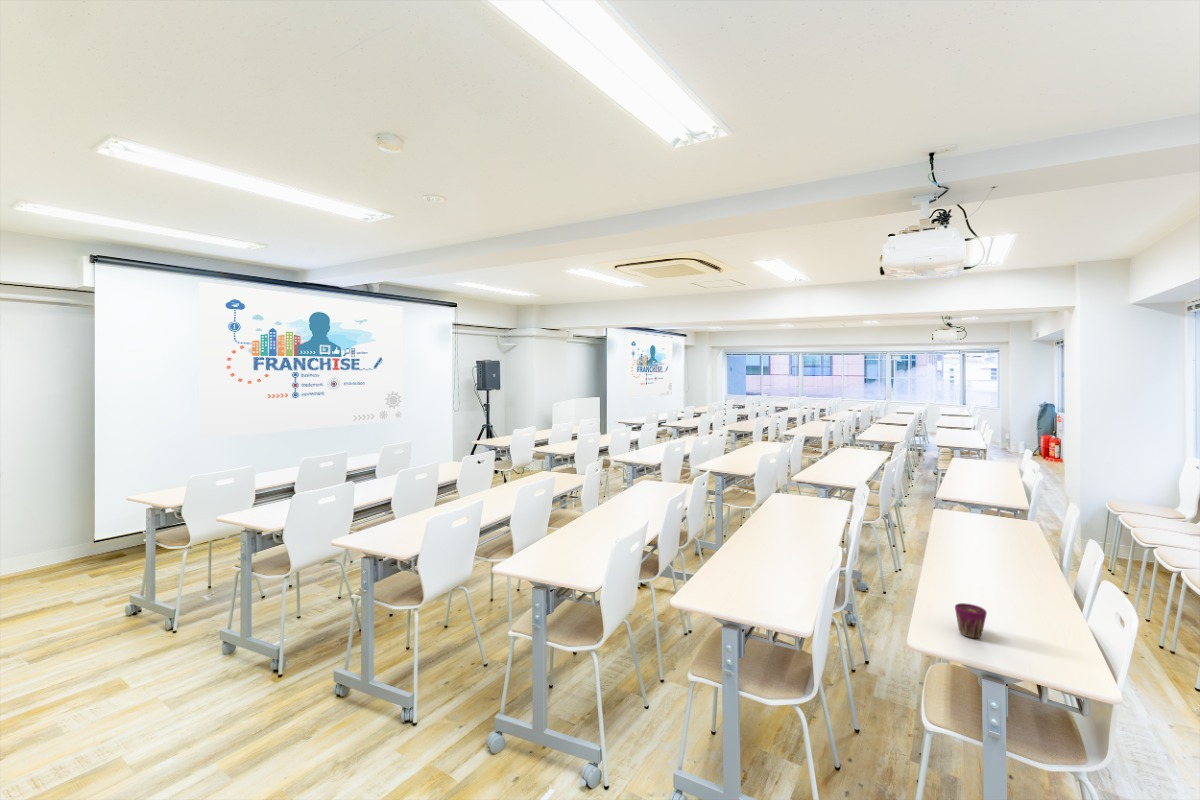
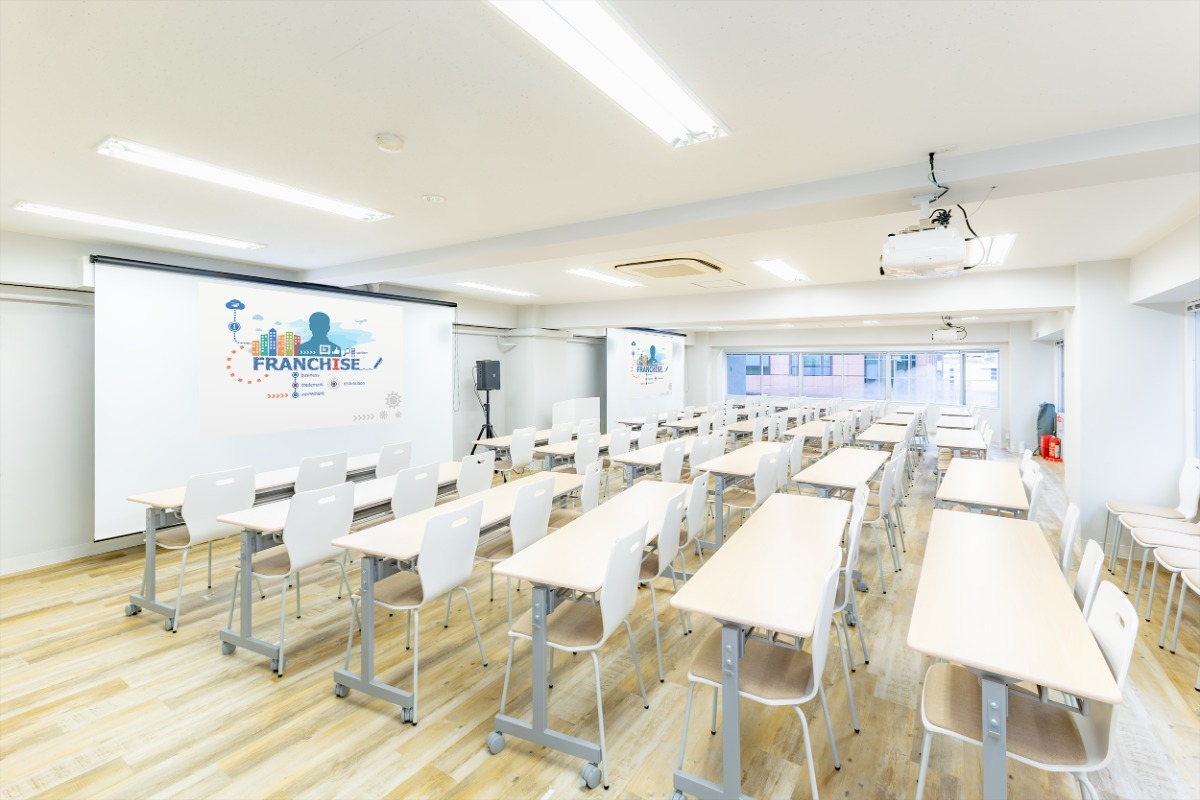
- cup [954,602,988,639]
